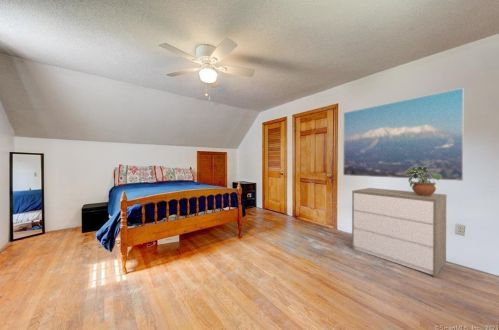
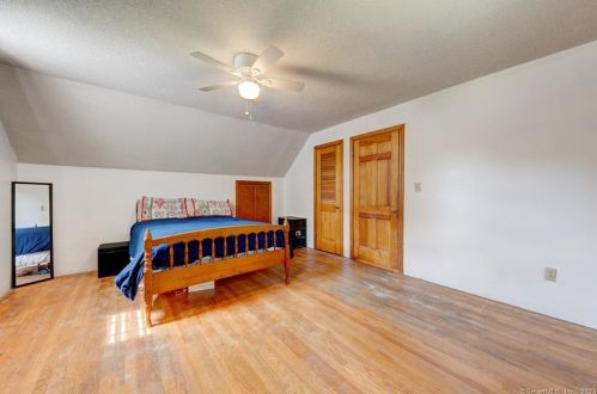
- potted plant [406,164,441,196]
- dresser [351,187,448,278]
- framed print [342,87,465,182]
